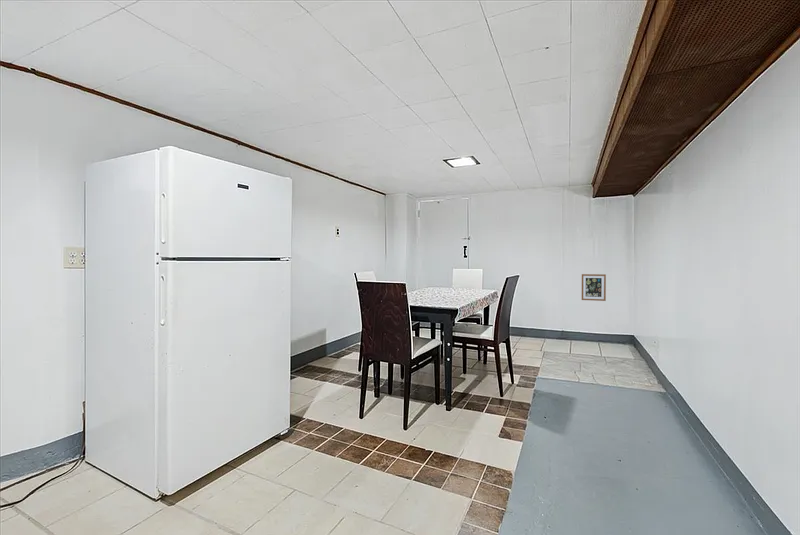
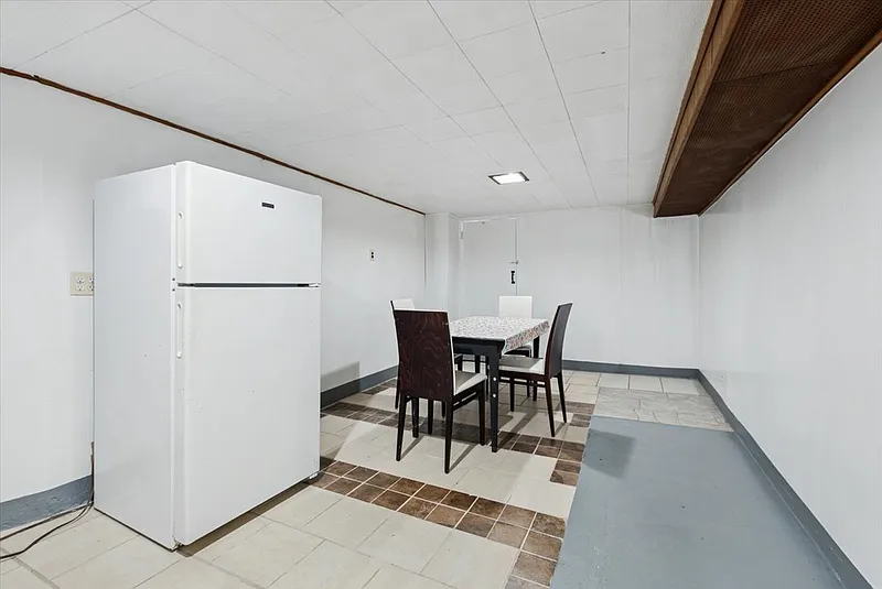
- wall art [581,273,607,302]
